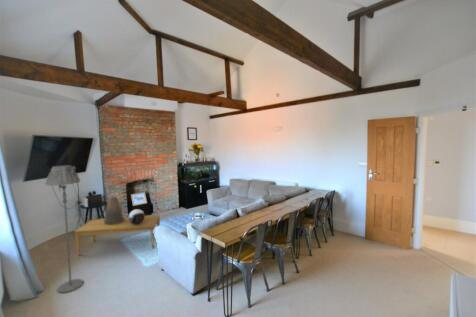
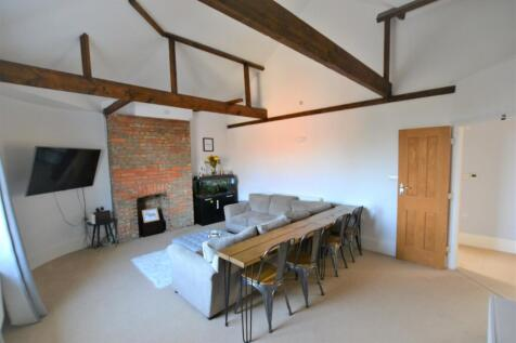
- reflective sphere [127,208,146,225]
- floor lamp [44,164,84,294]
- decorative urn [104,195,125,225]
- coffee table [74,214,161,256]
